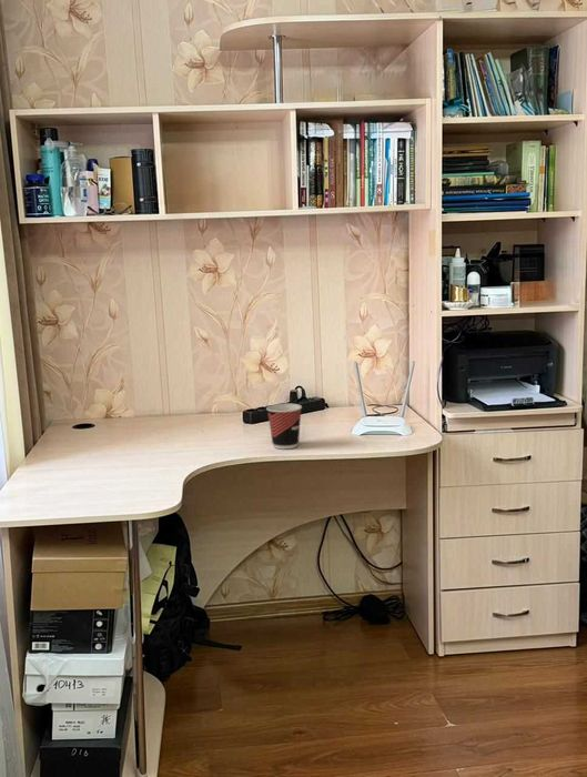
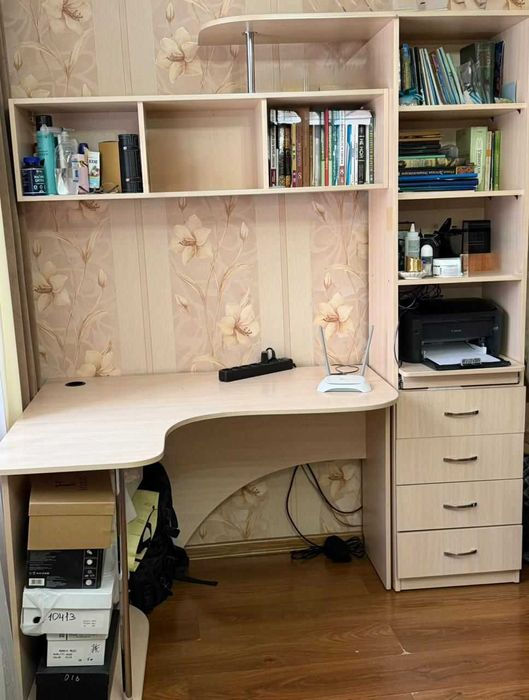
- cup [265,403,303,450]
